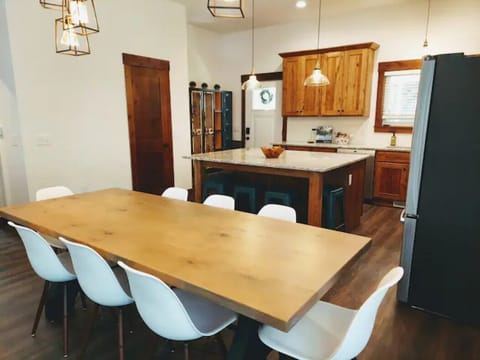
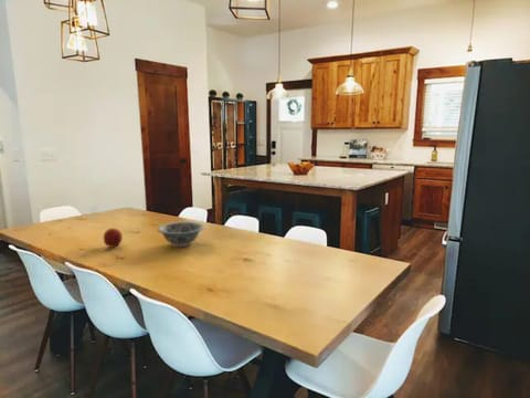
+ bowl [157,221,205,248]
+ fruit [103,227,124,248]
